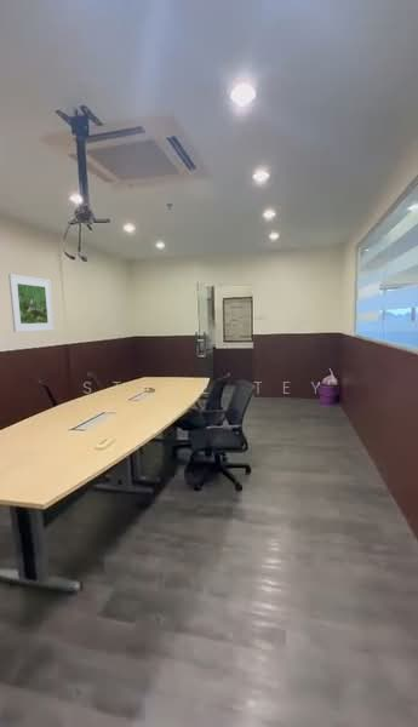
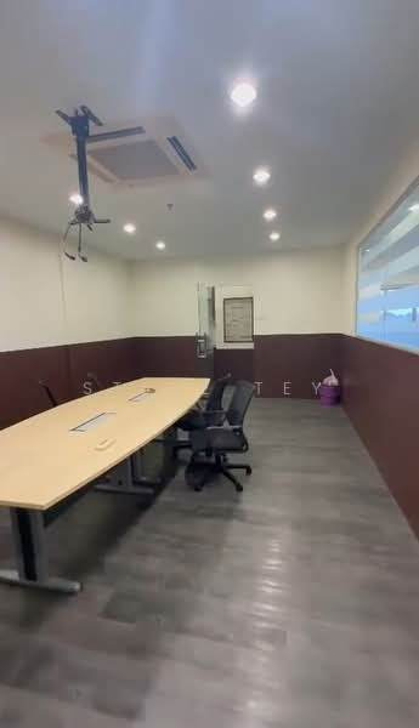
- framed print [7,273,55,333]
